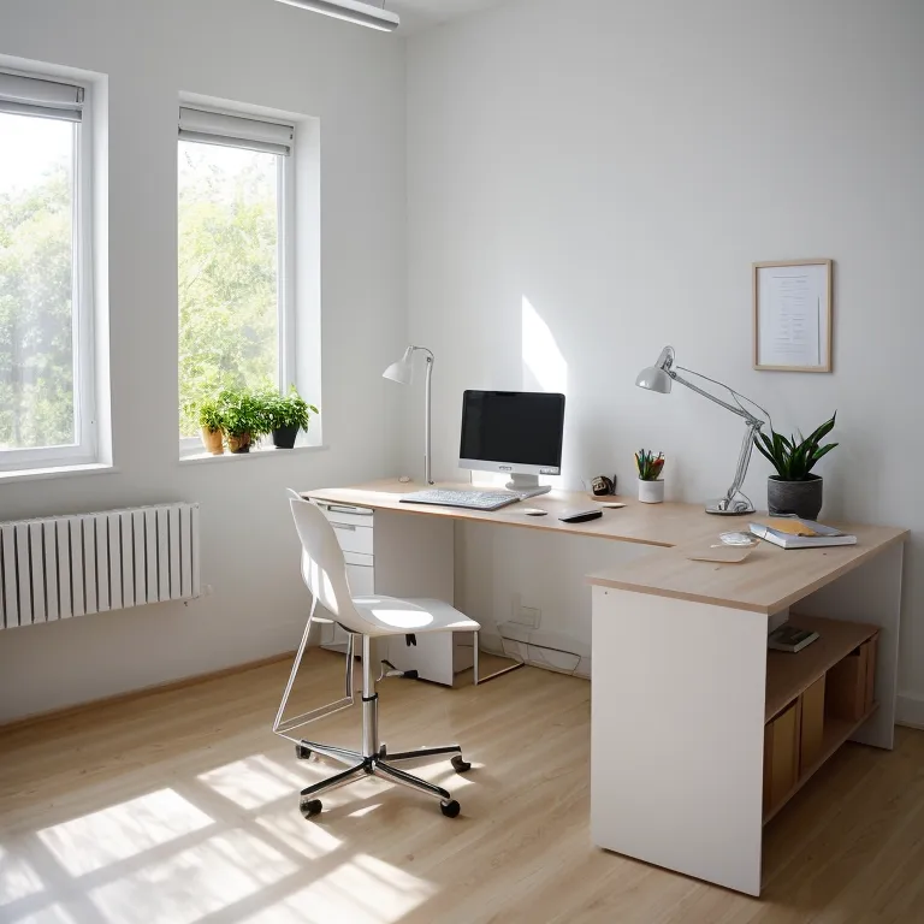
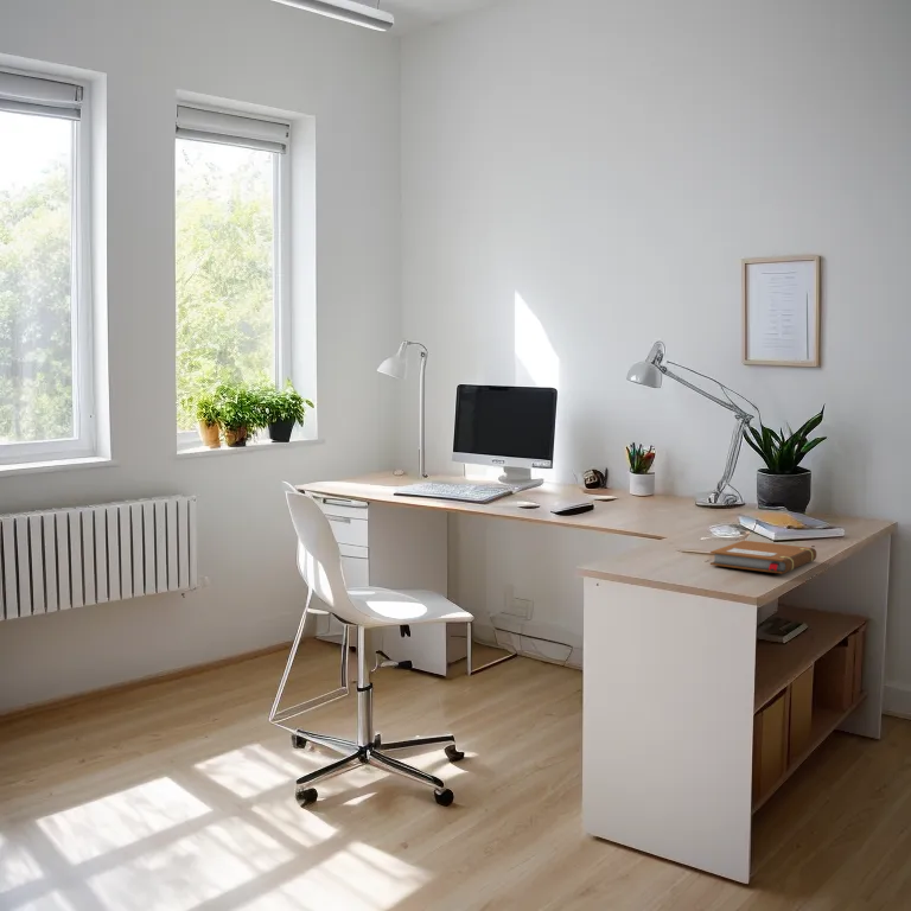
+ notebook [709,540,817,575]
